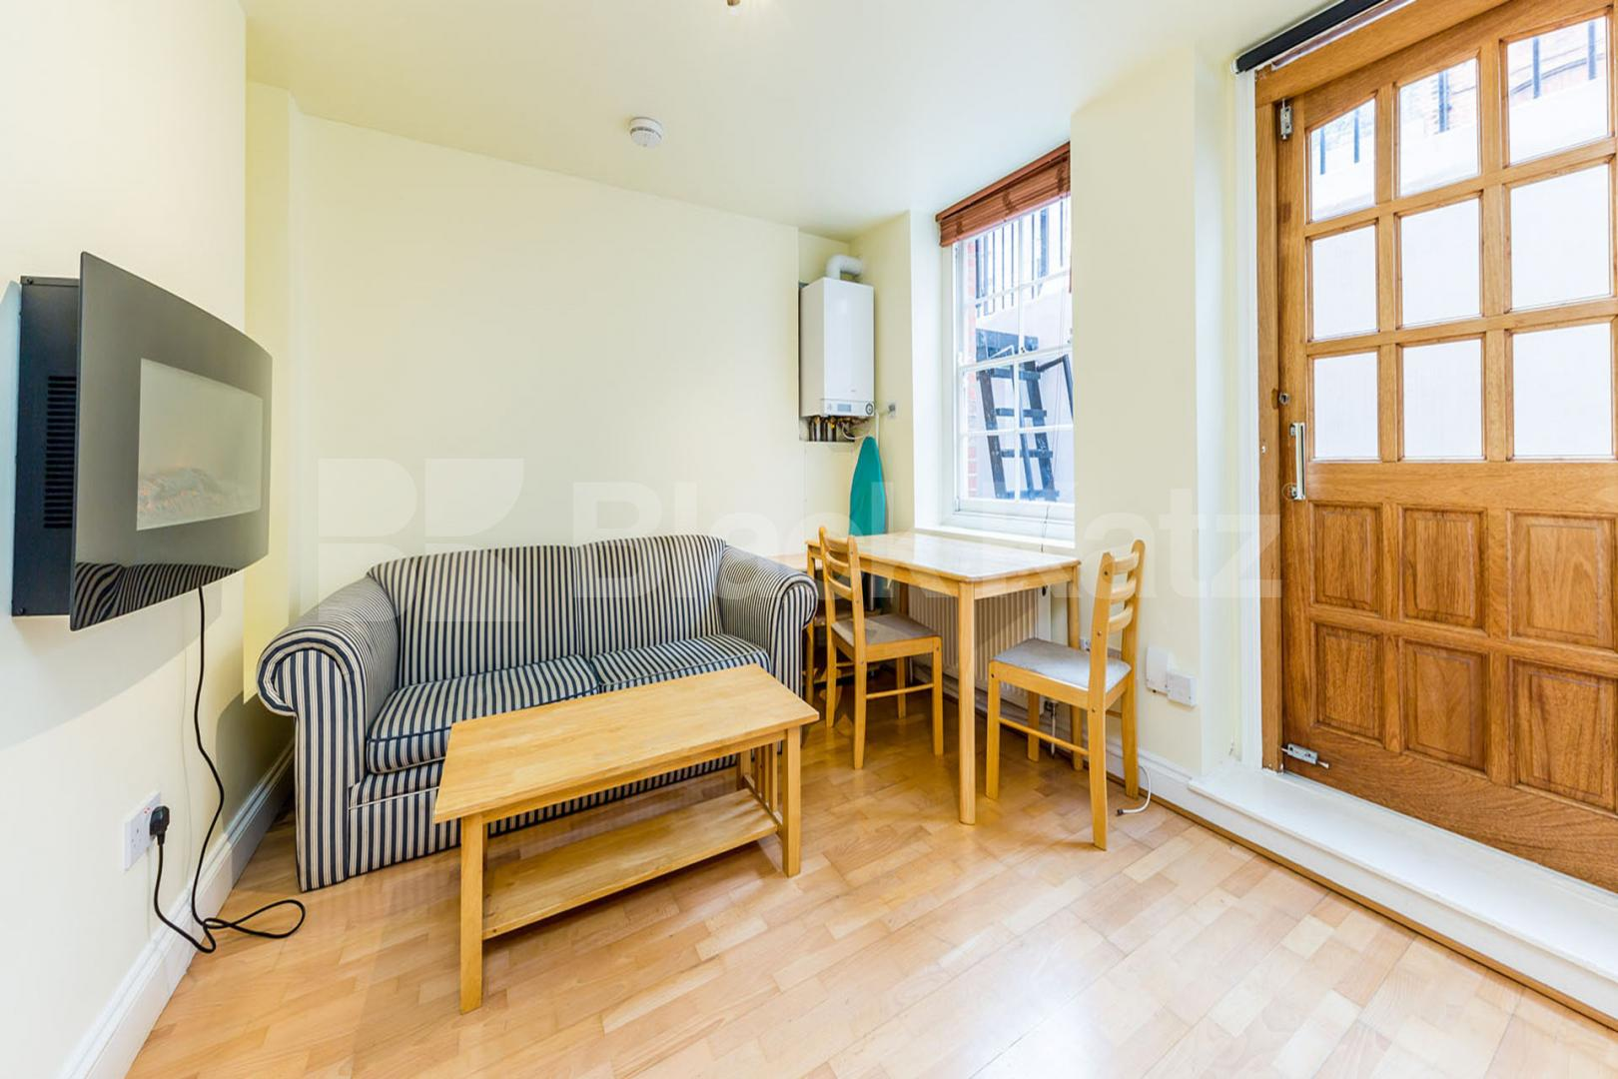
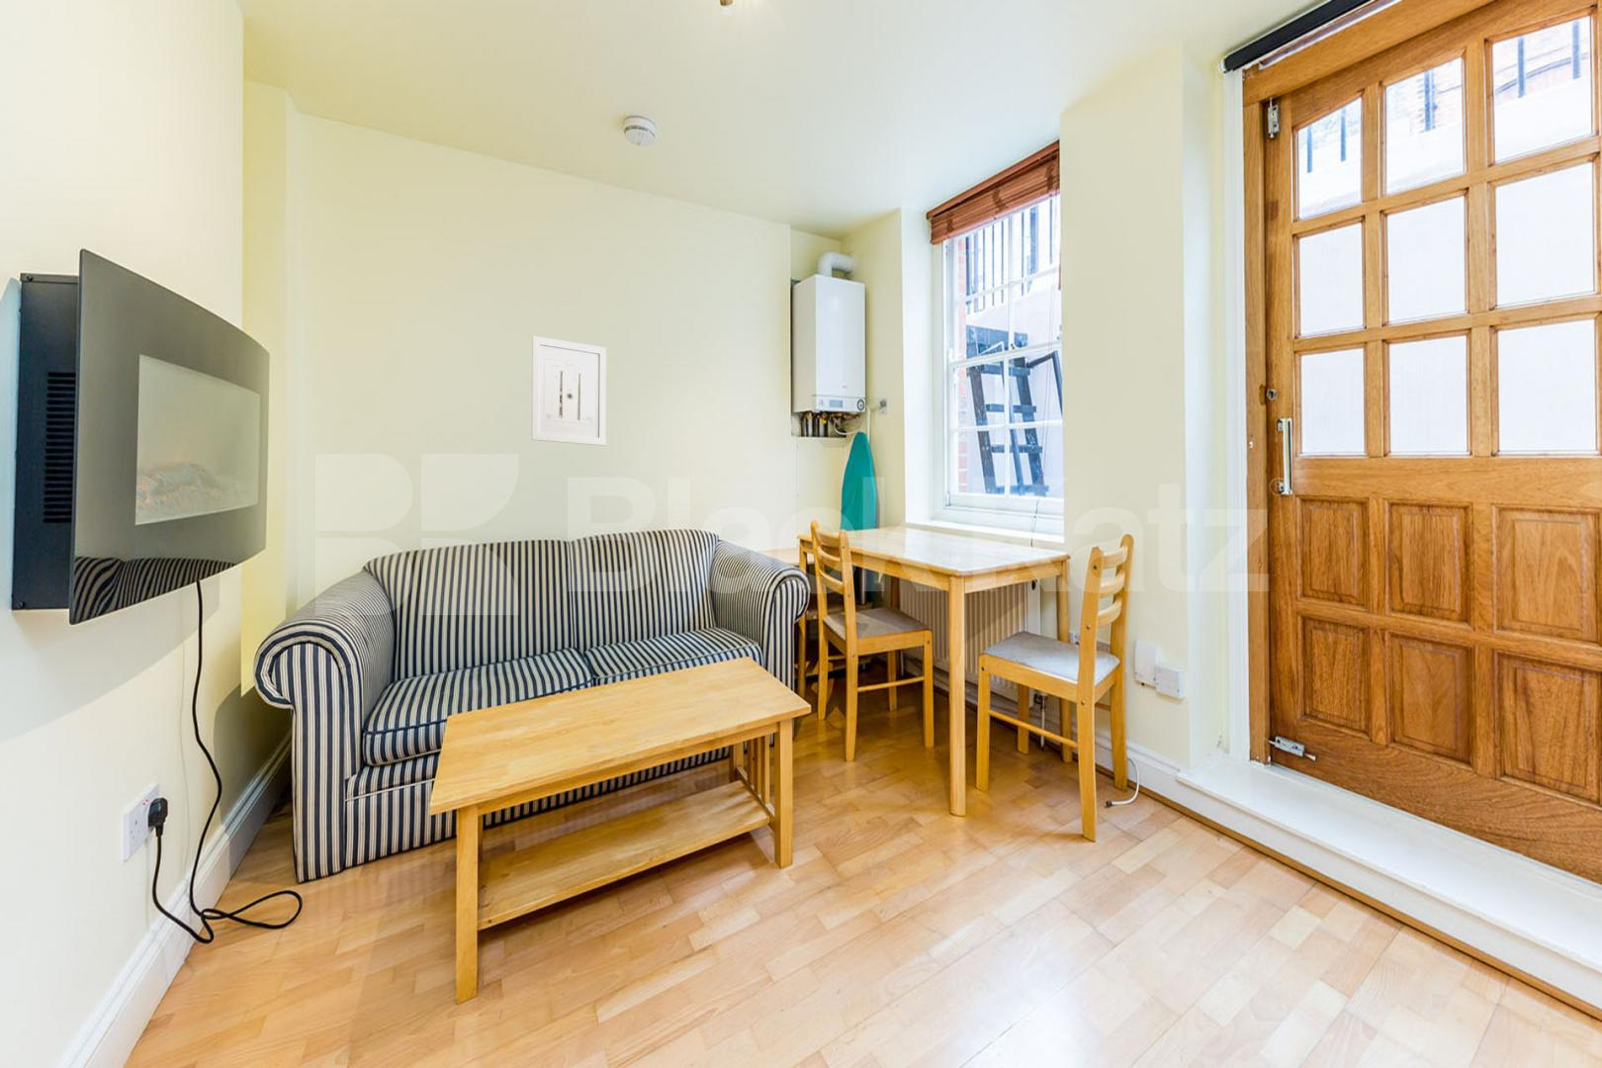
+ wall art [532,335,607,447]
